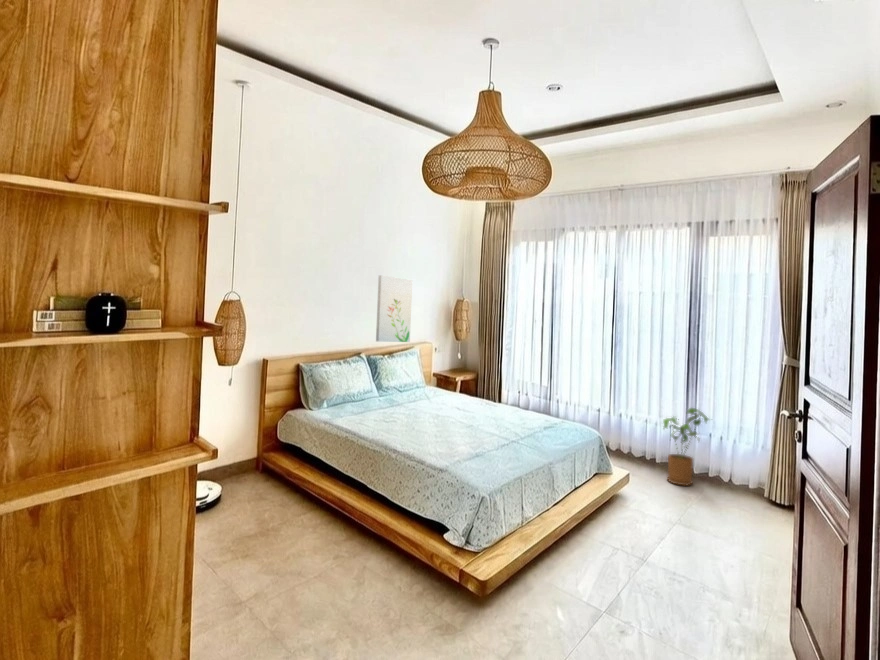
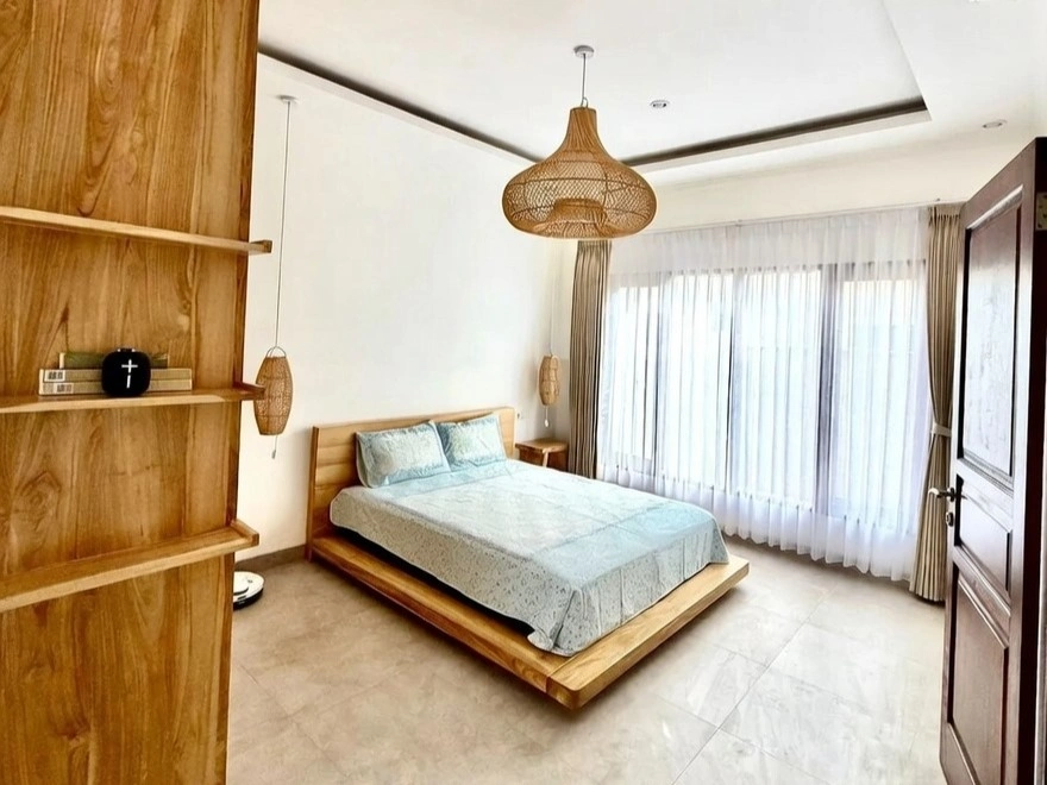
- wall art [375,274,413,343]
- house plant [662,407,712,487]
